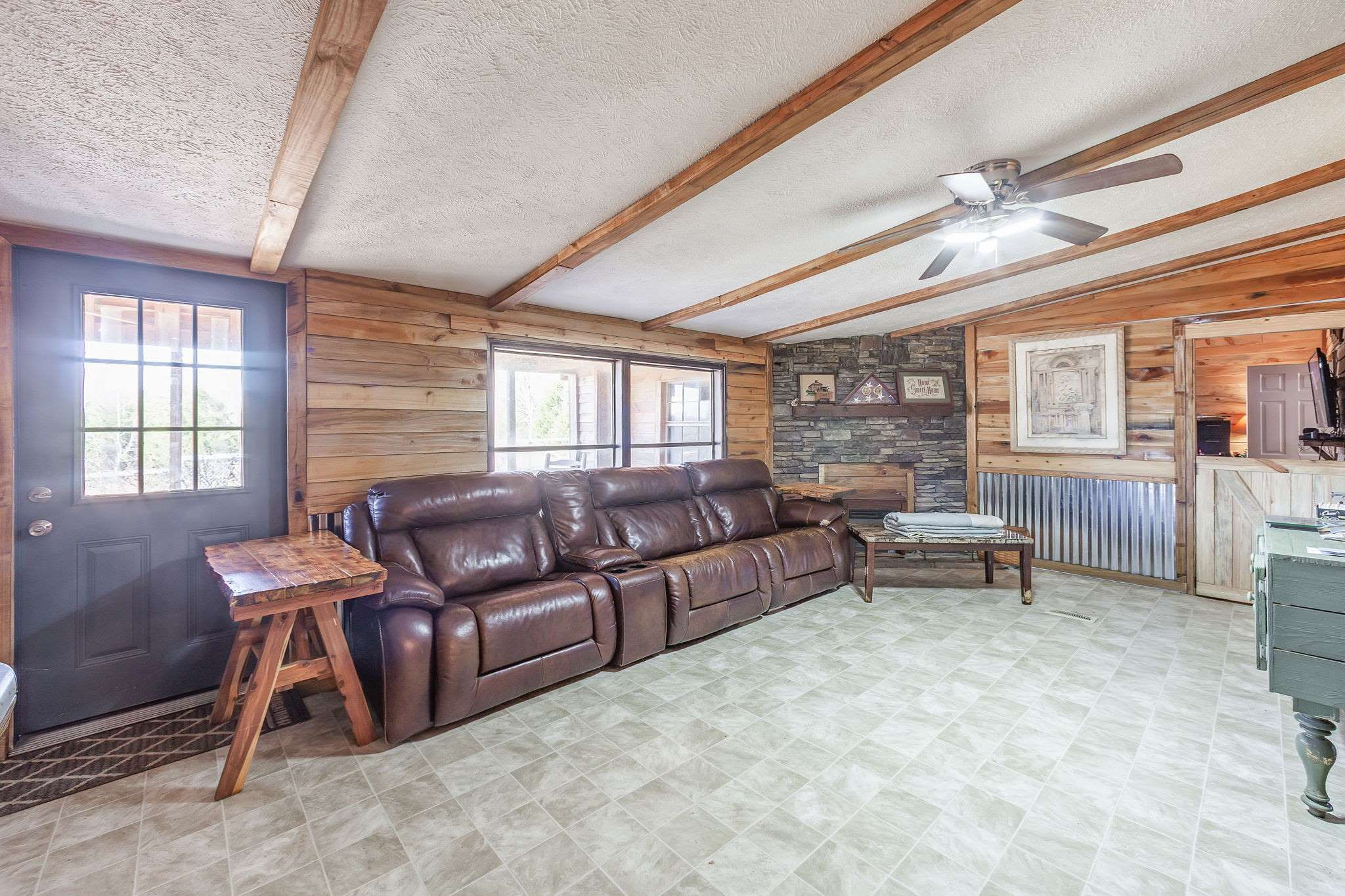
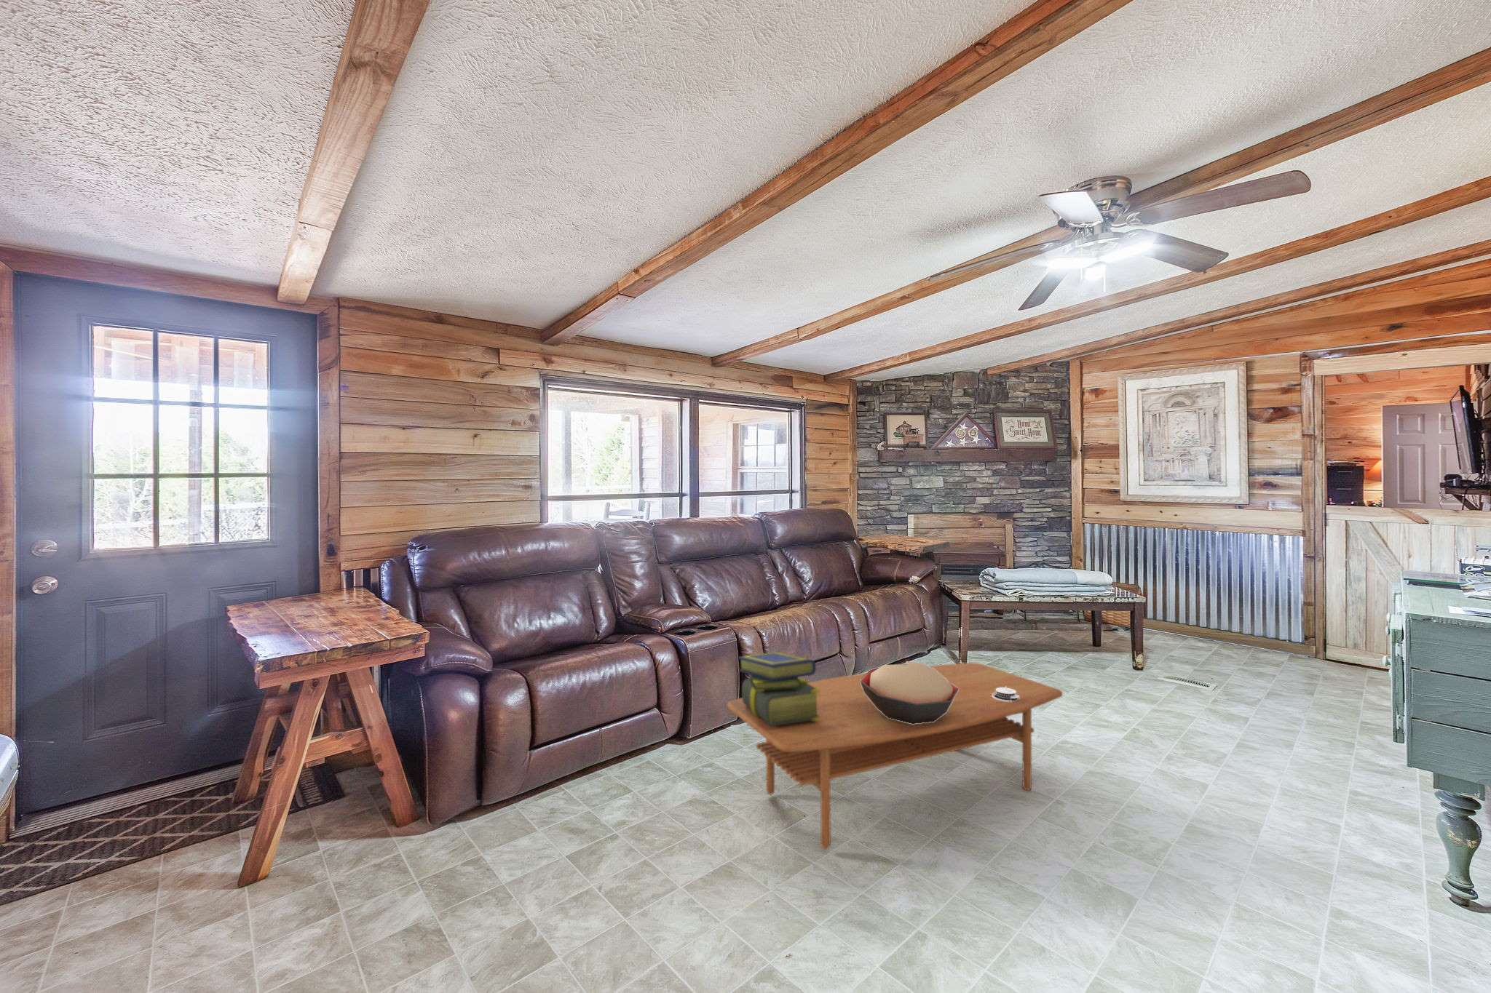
+ coffee table [726,662,1063,850]
+ stack of books [737,652,820,726]
+ architectural model [992,686,1020,702]
+ decorative bowl [860,661,959,724]
